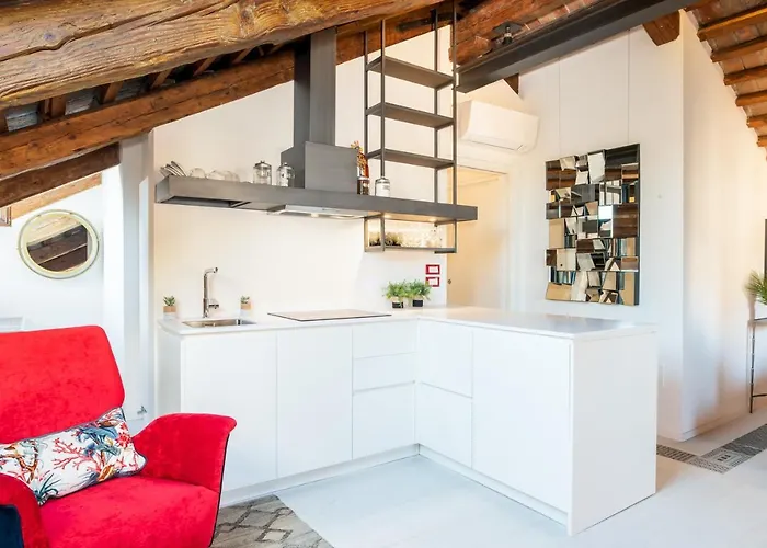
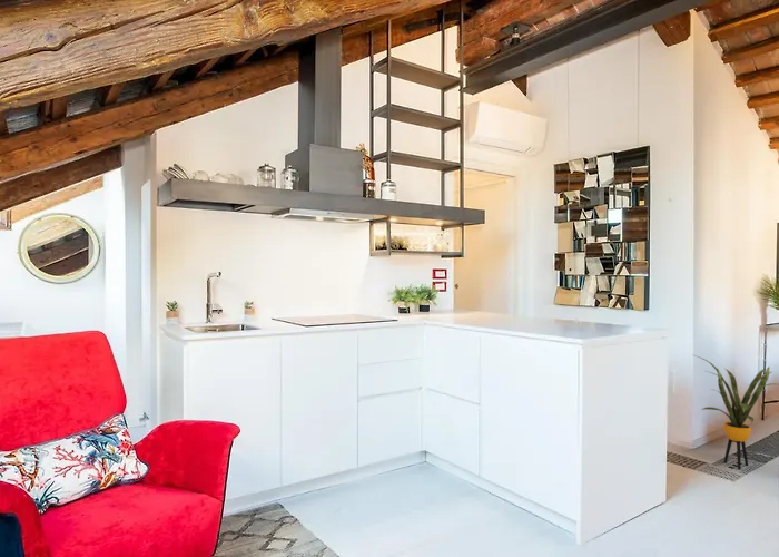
+ house plant [693,354,778,470]
